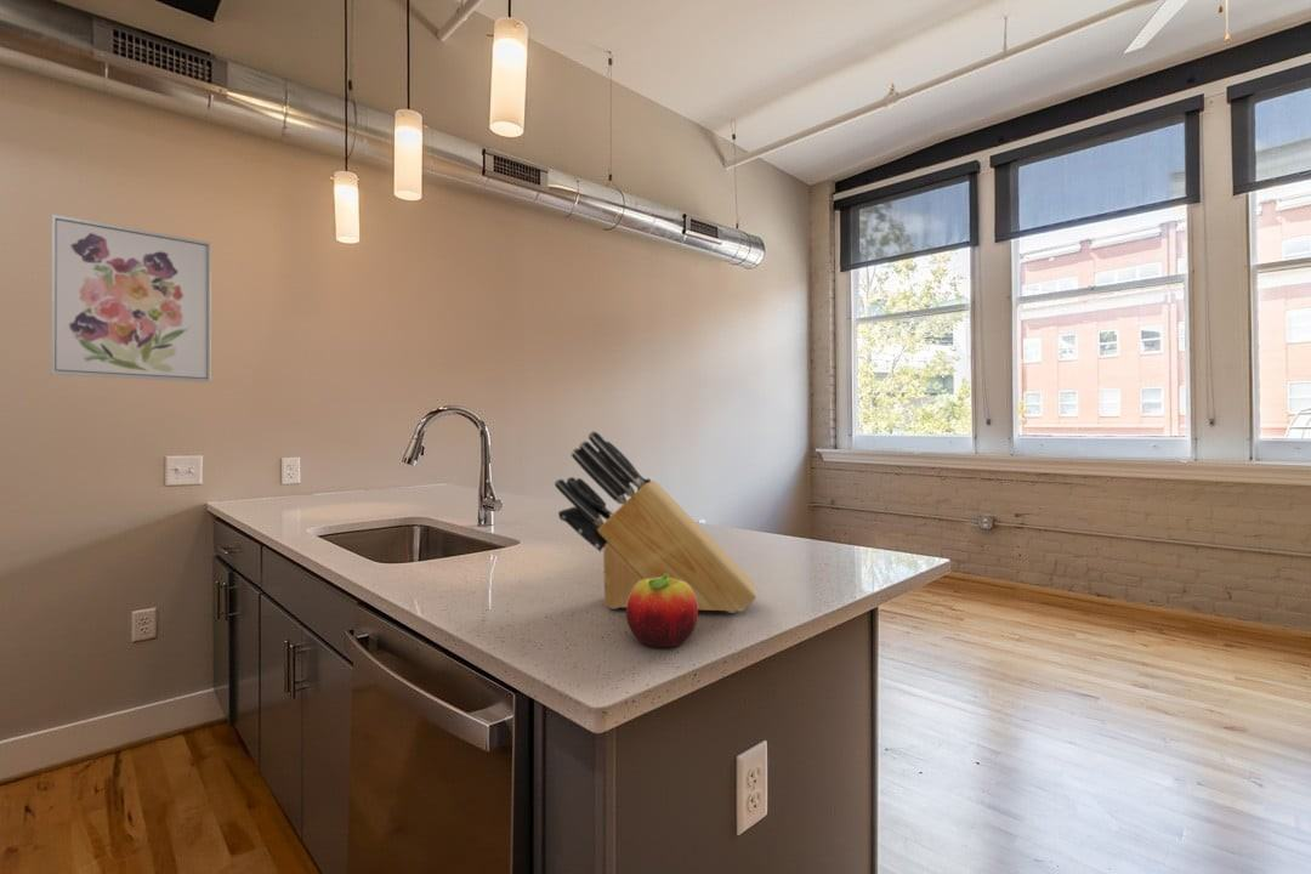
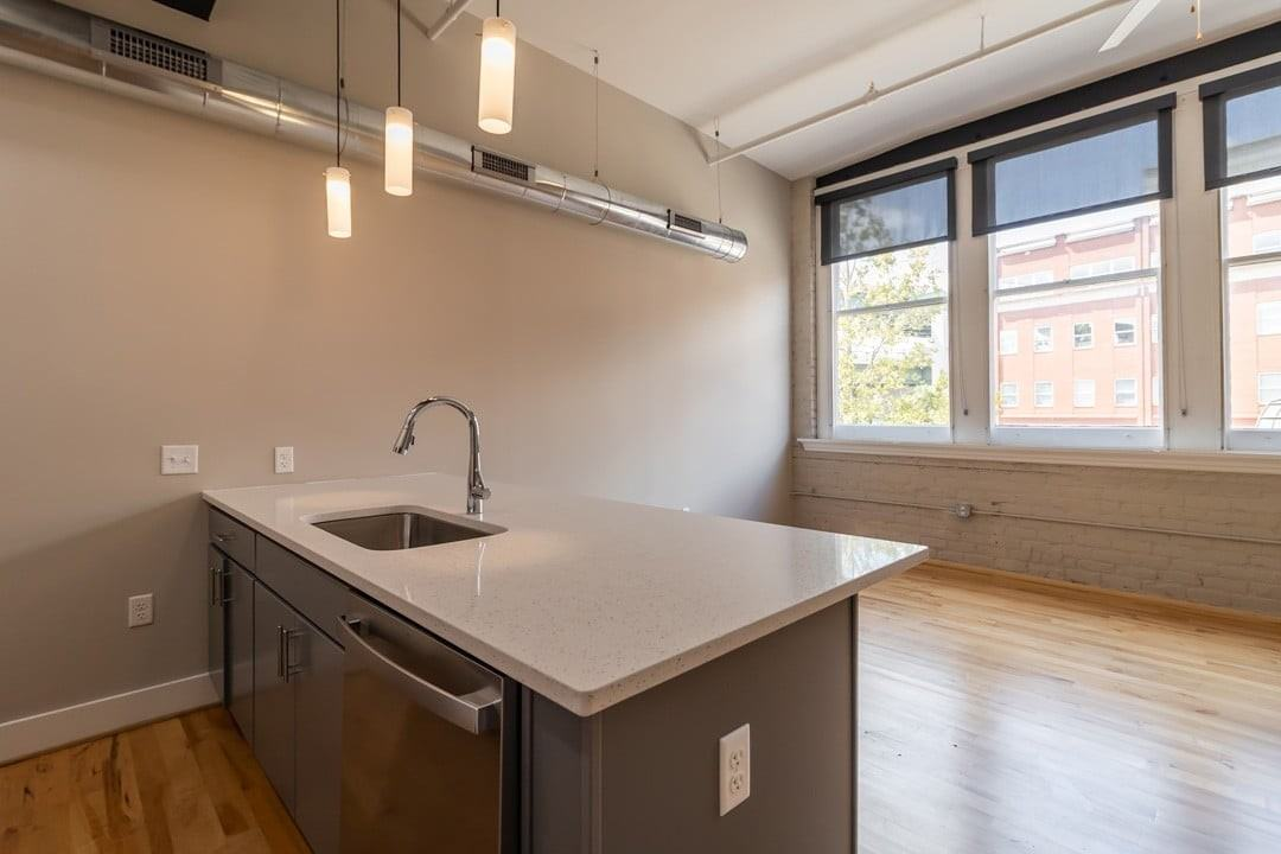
- knife block [554,430,757,614]
- wall art [50,212,212,384]
- fruit [625,574,699,648]
